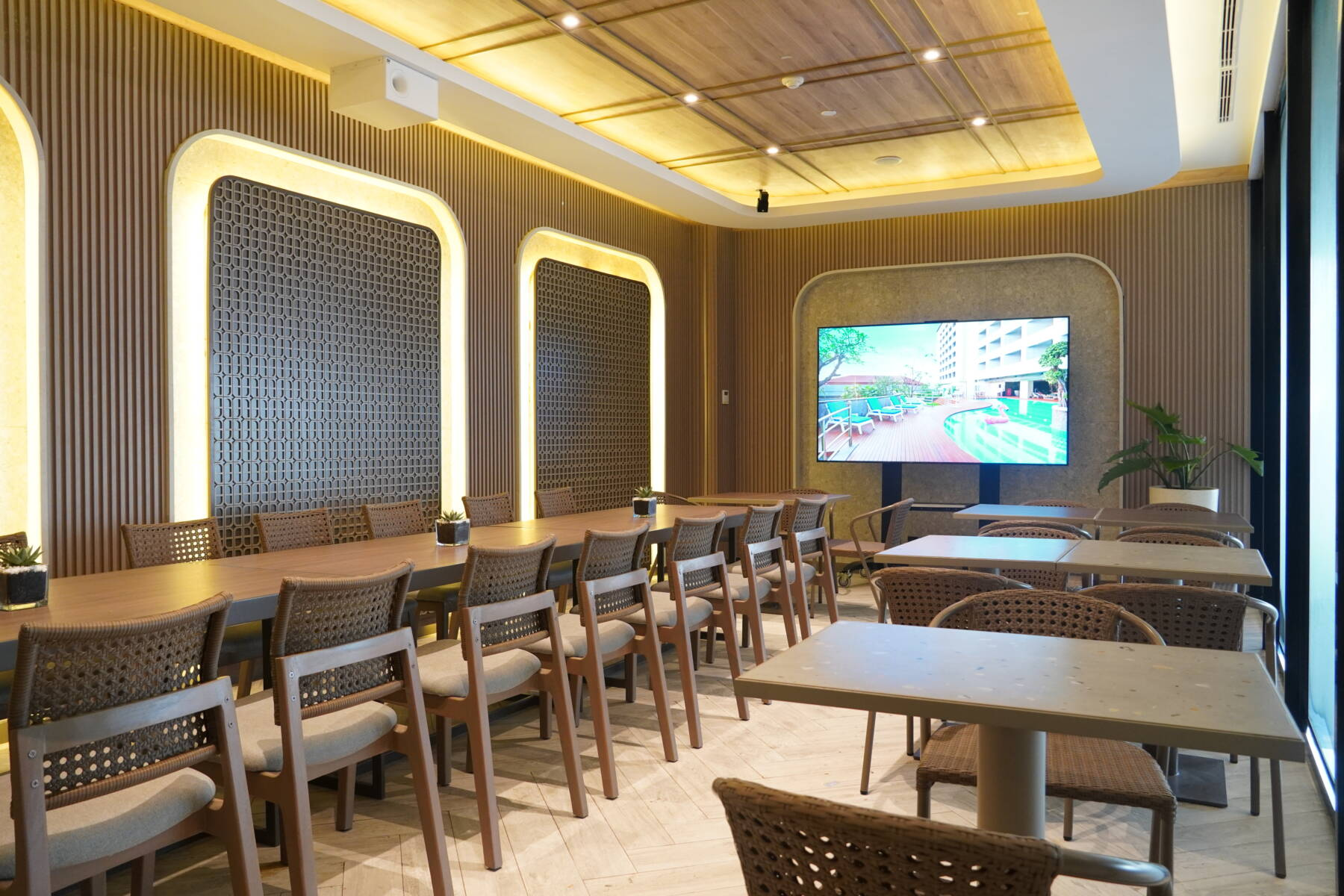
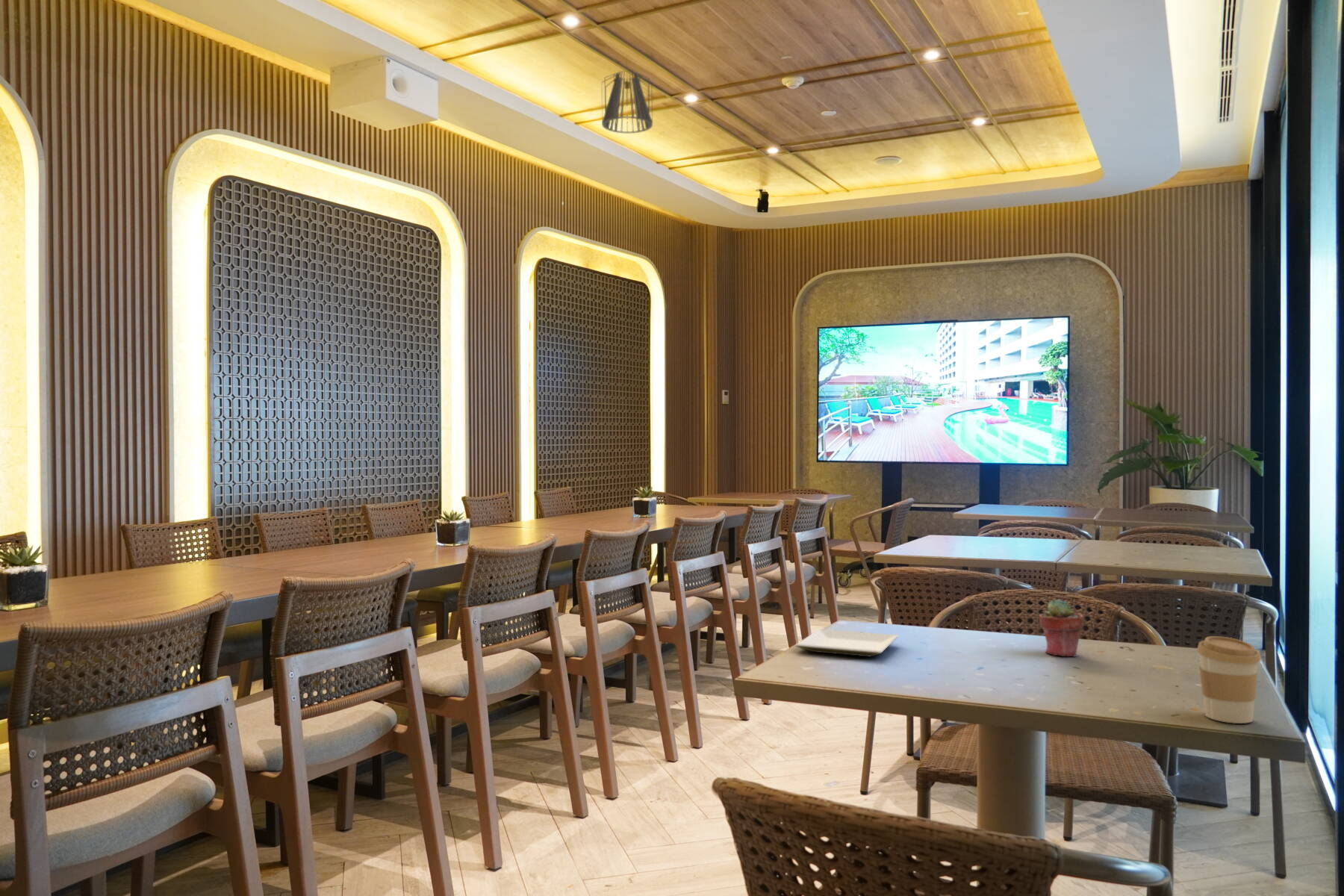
+ potted succulent [1039,598,1084,658]
+ coffee cup [1196,635,1262,724]
+ pendant light [601,55,653,134]
+ plate [794,628,898,658]
